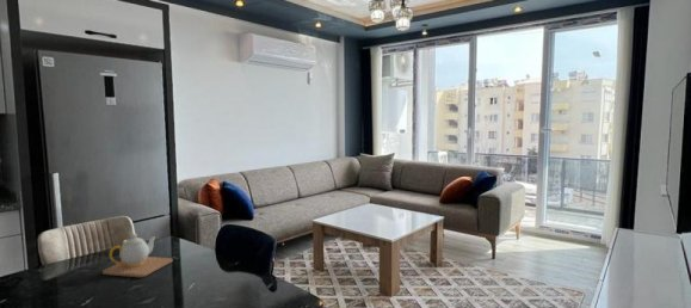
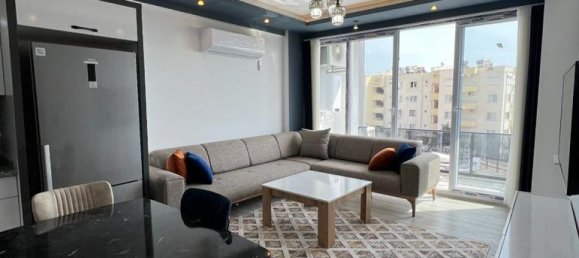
- teapot [101,233,173,278]
